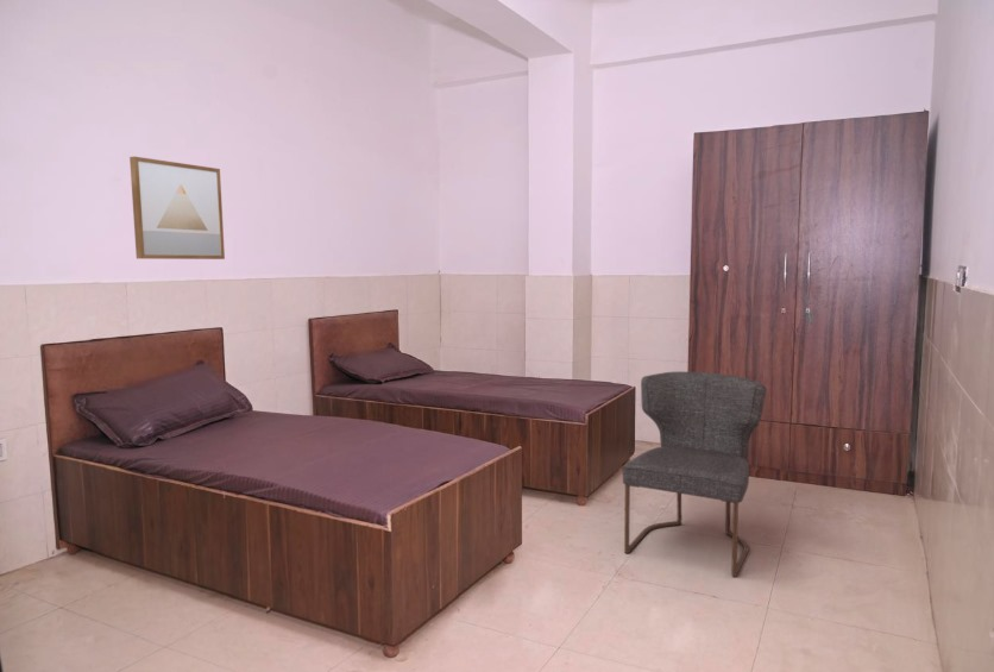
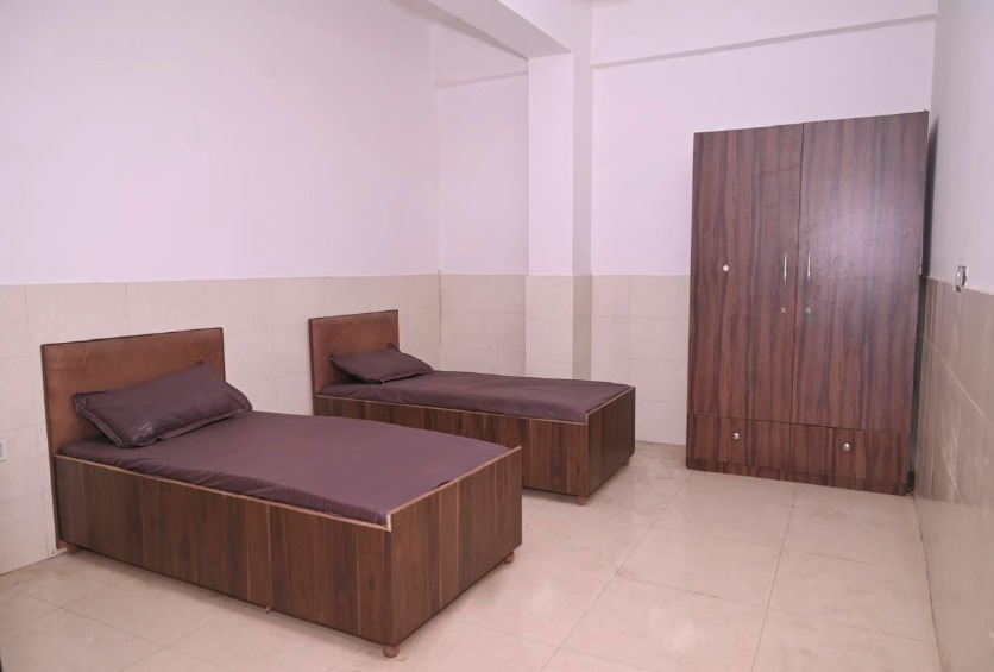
- chair [622,370,767,578]
- wall art [128,156,226,260]
